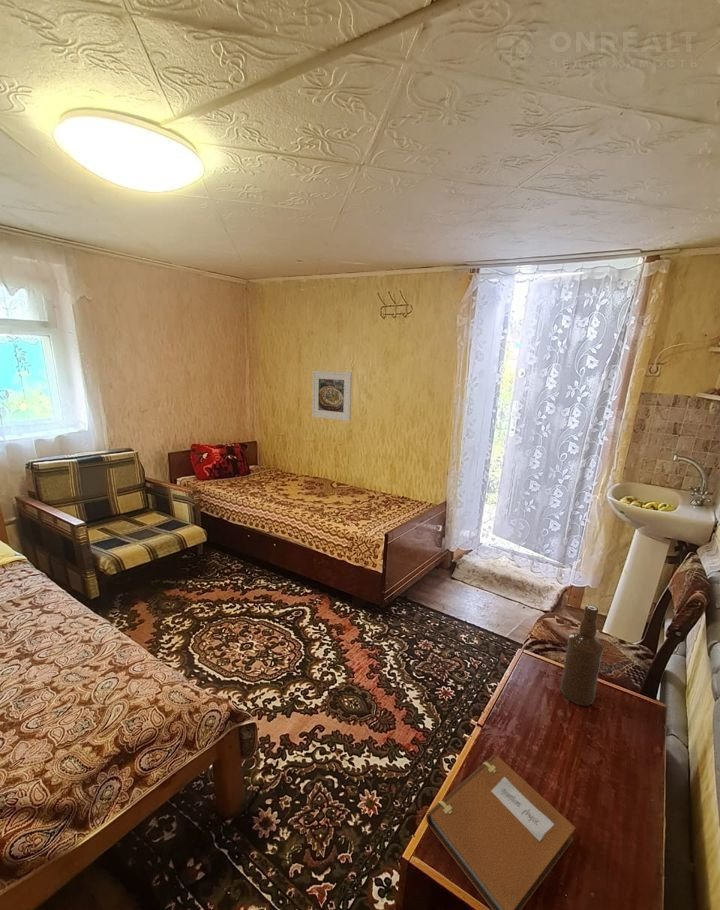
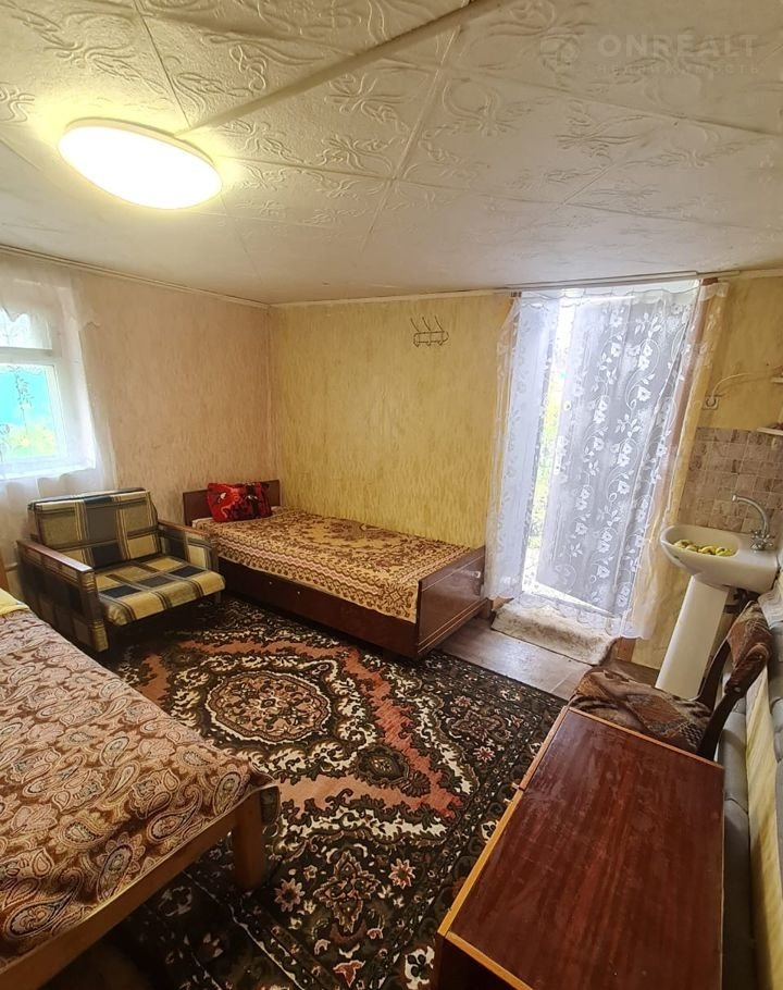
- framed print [311,370,353,422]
- bottle [559,604,605,707]
- notebook [425,754,576,910]
